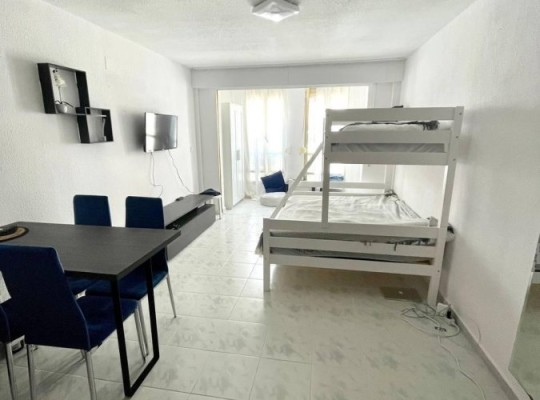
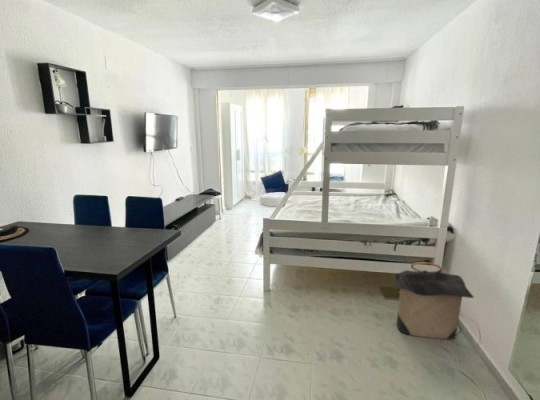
+ laundry hamper [394,261,475,341]
